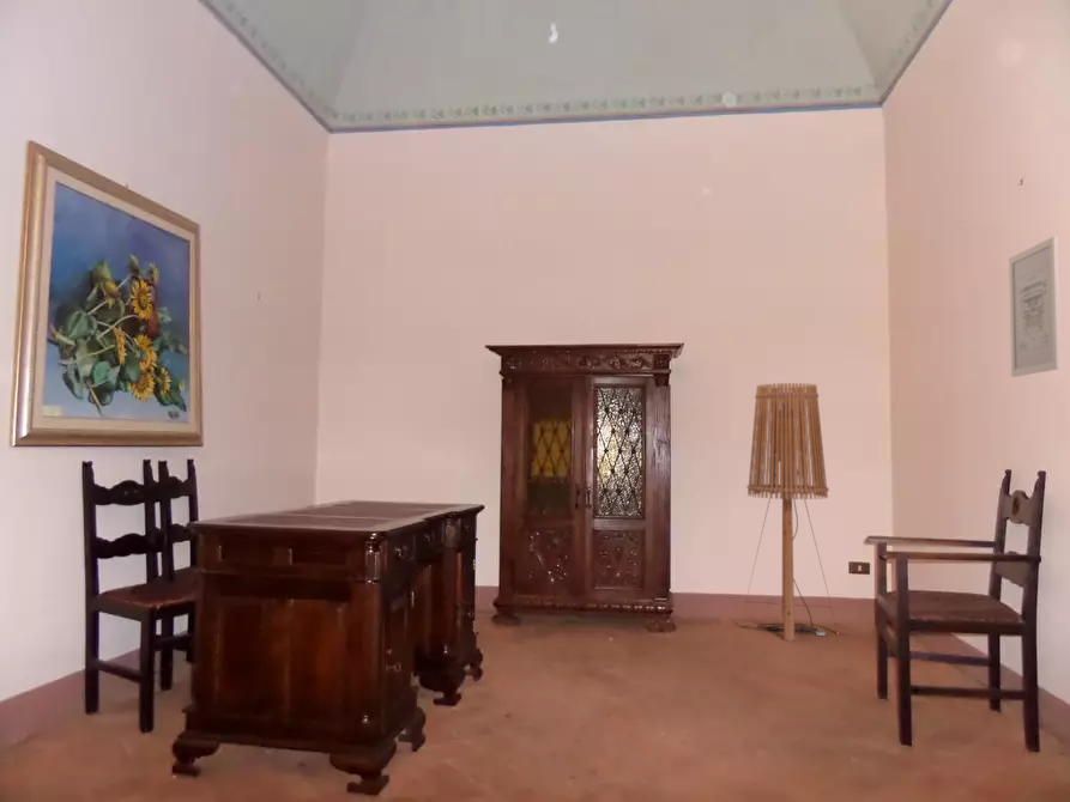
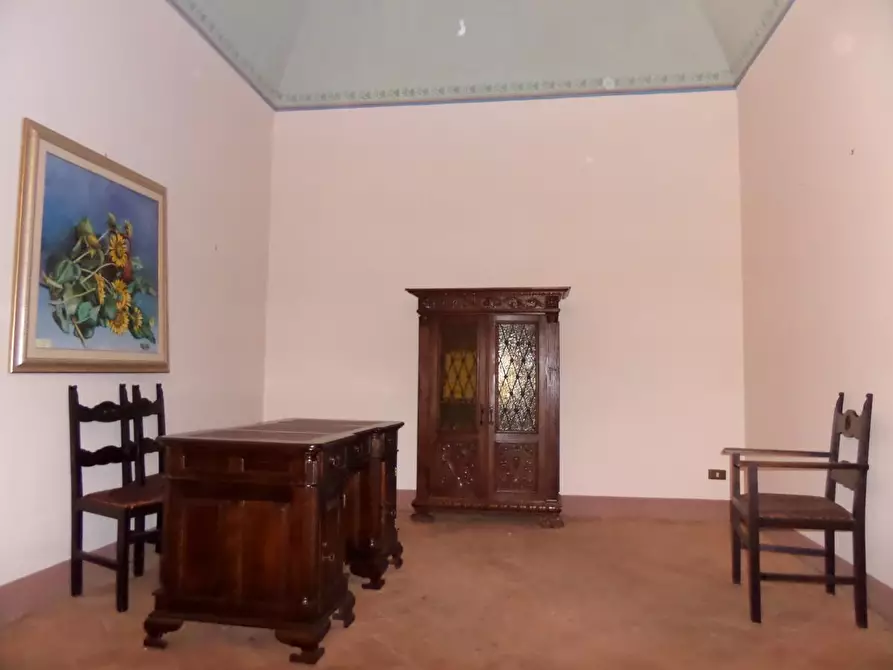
- wall art [1008,235,1062,378]
- floor lamp [739,382,839,642]
